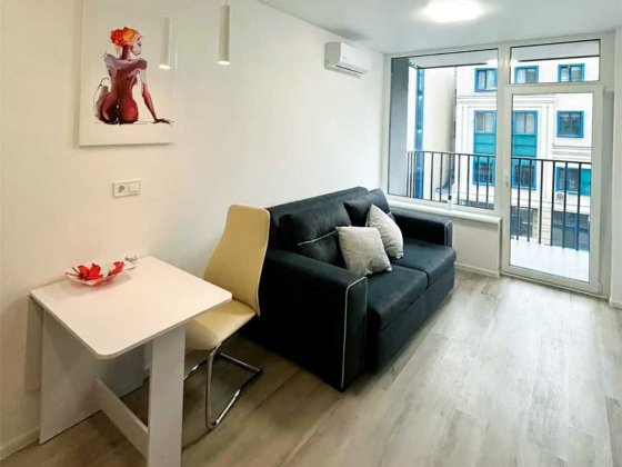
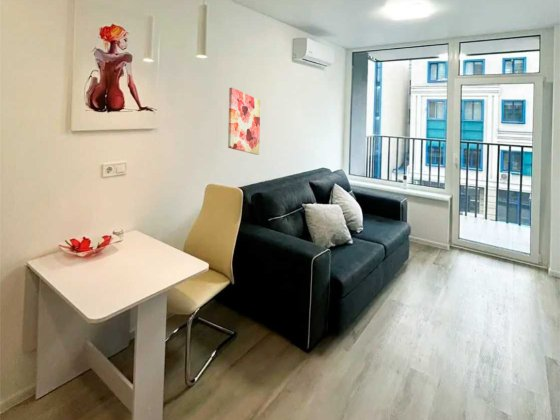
+ wall art [227,87,261,156]
